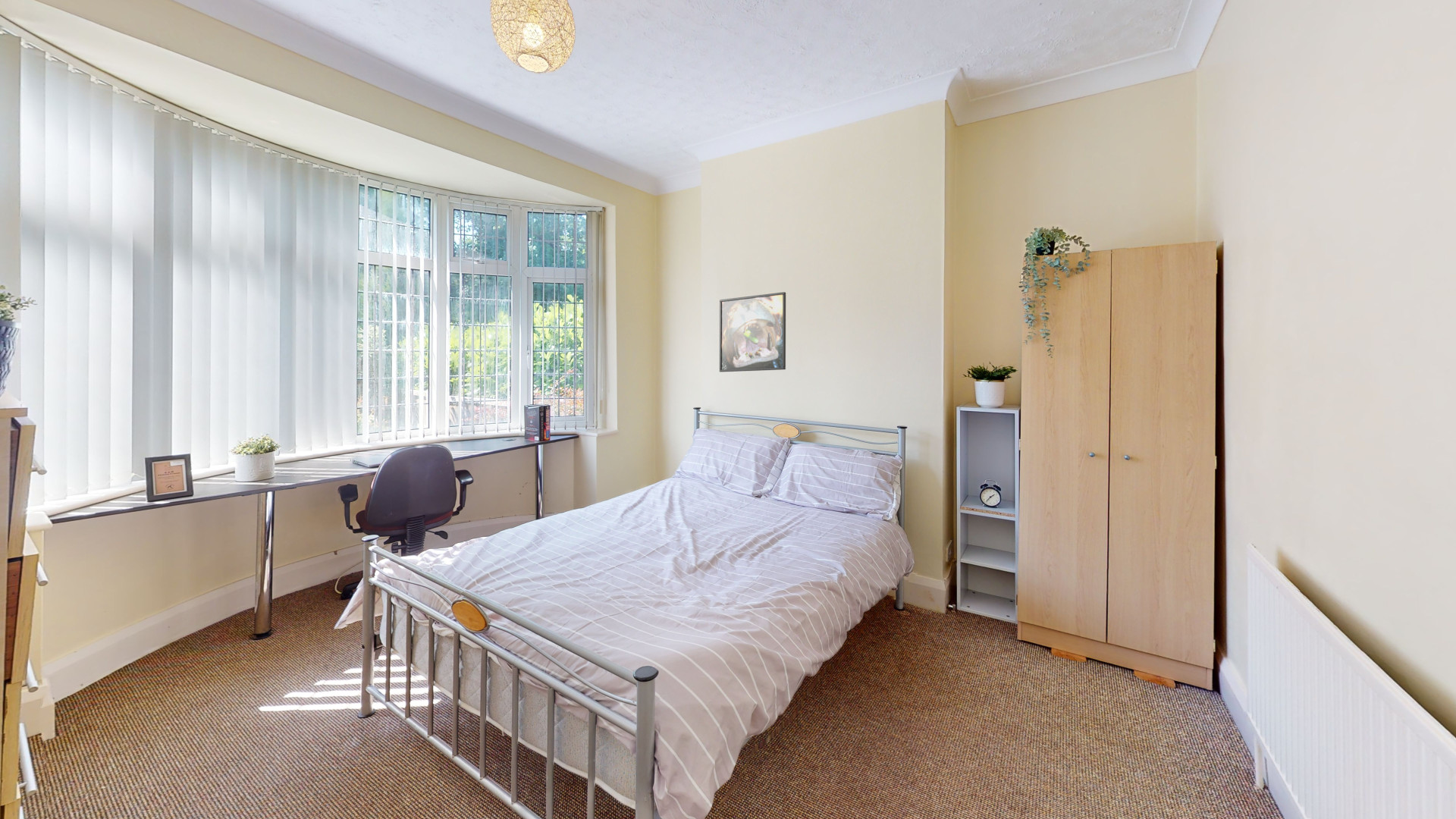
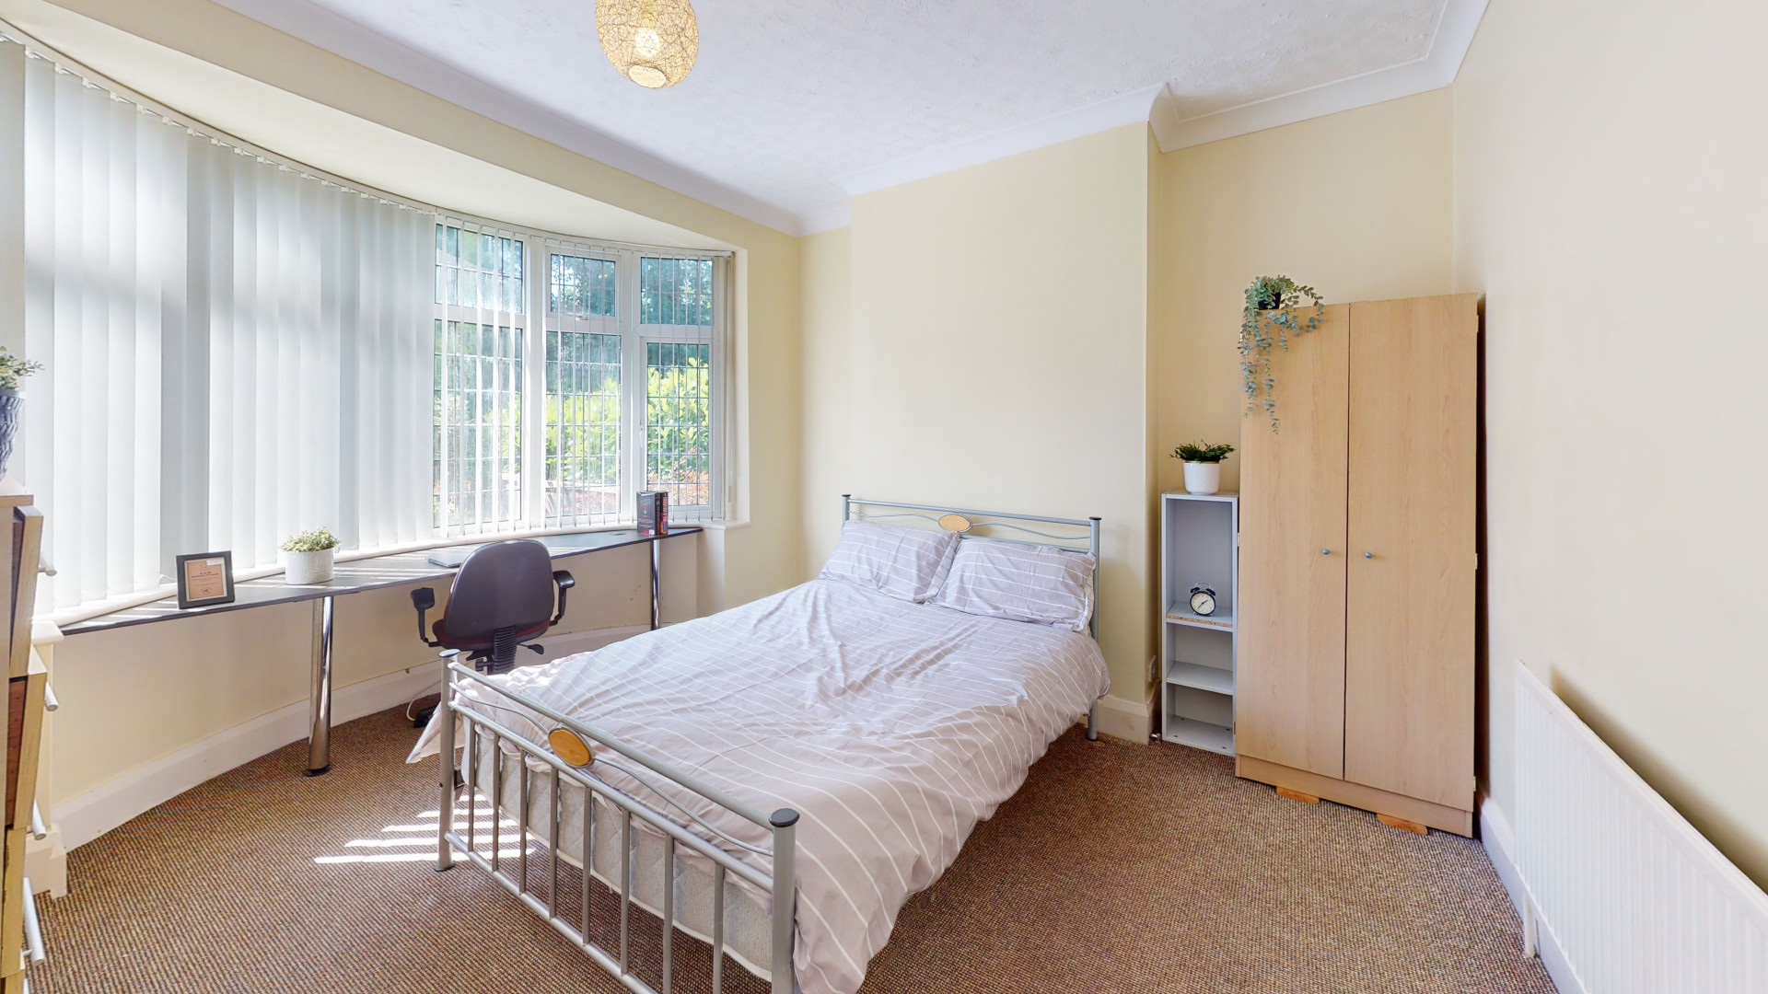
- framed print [719,291,786,373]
